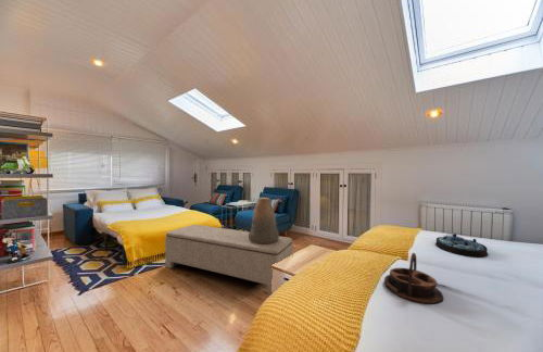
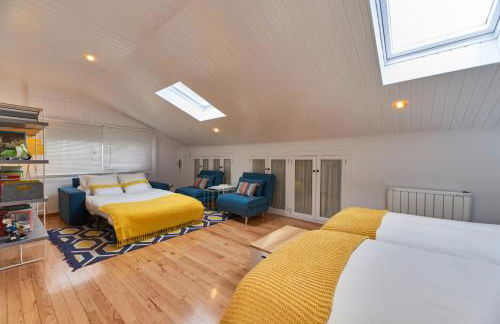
- serving tray [434,232,489,259]
- serving tray [383,252,444,304]
- decorative urn [249,197,280,244]
- bench [164,224,293,297]
